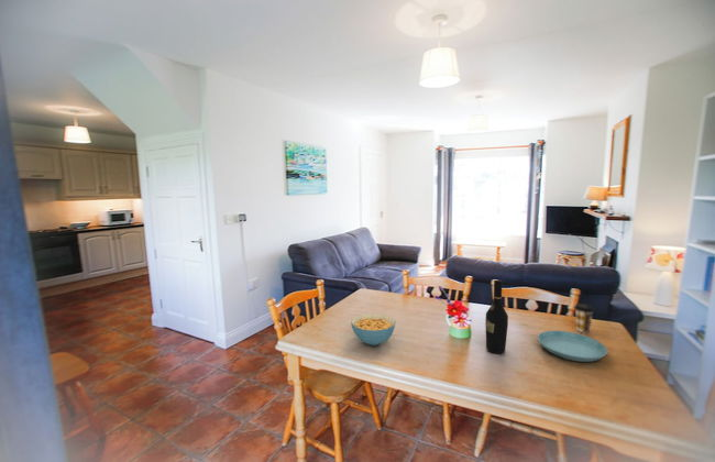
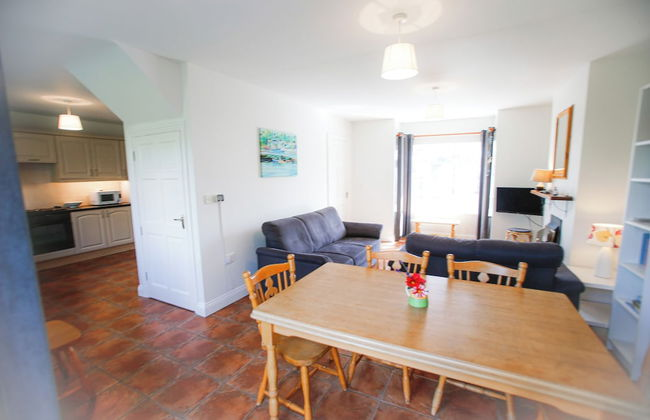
- wine bottle [484,278,509,355]
- saucer [537,330,608,363]
- cereal bowl [350,312,396,346]
- coffee cup [573,302,595,334]
